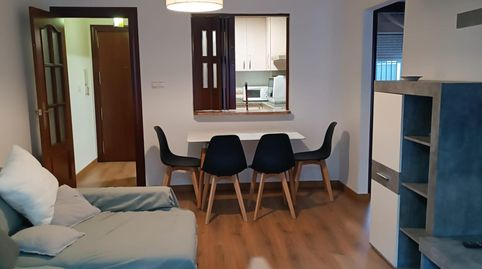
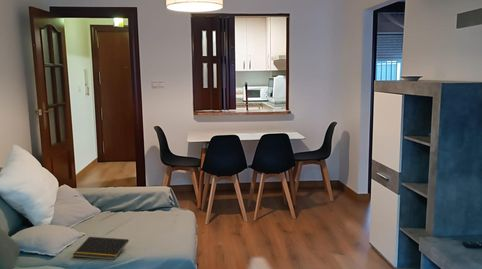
+ notepad [72,236,130,261]
